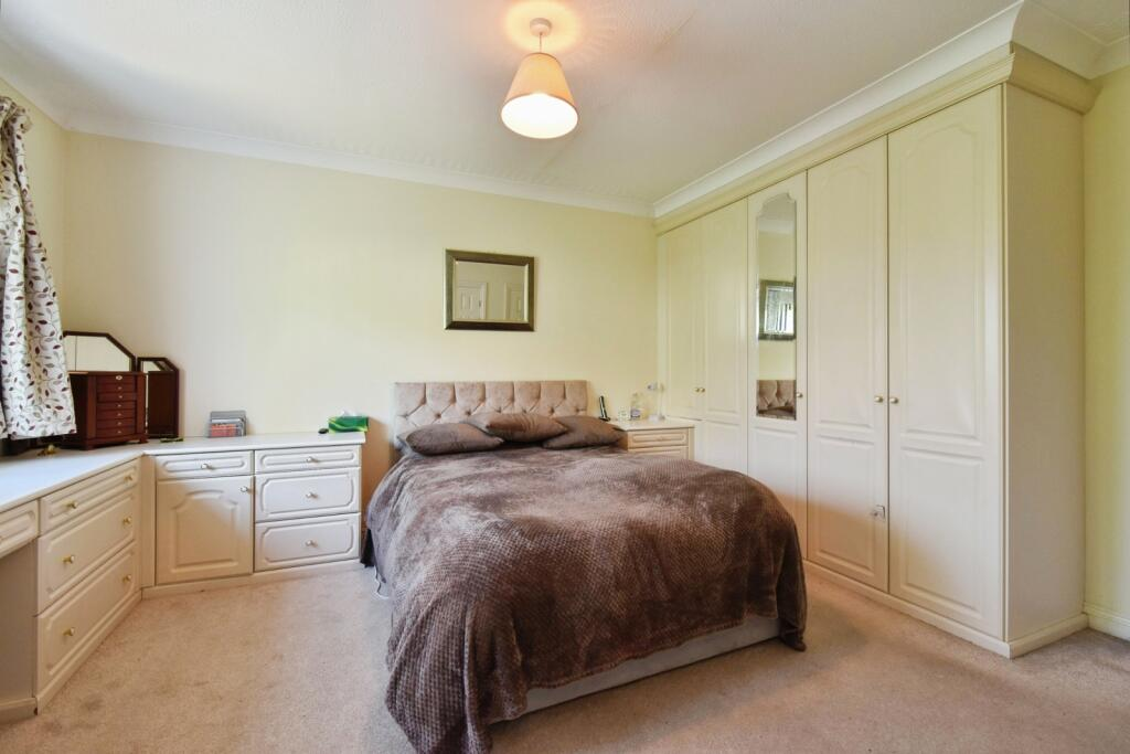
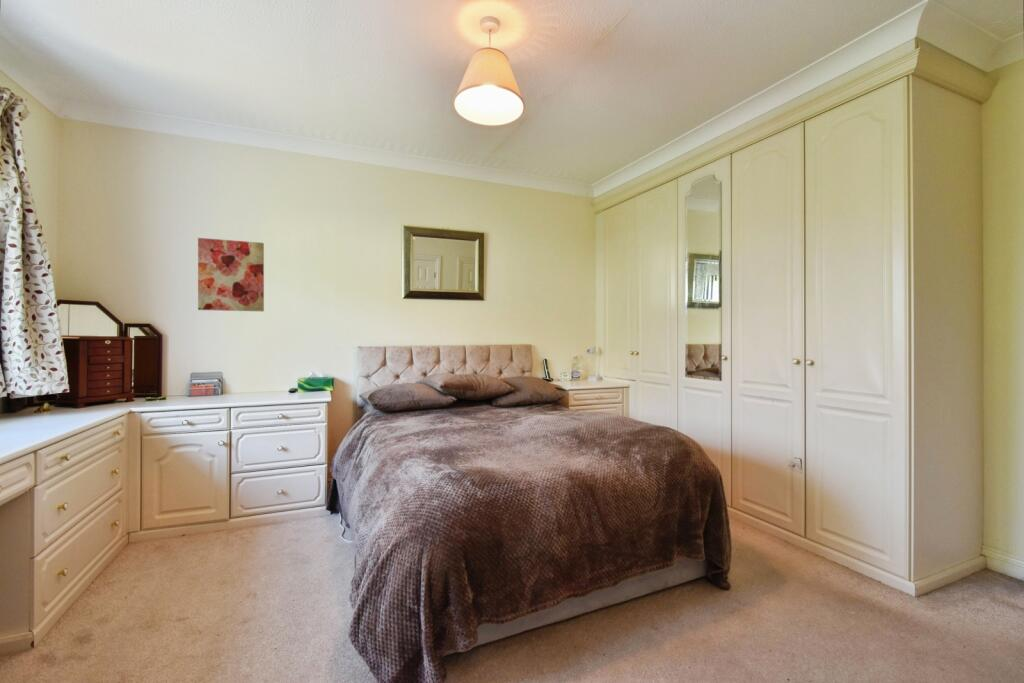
+ wall art [197,237,265,312]
